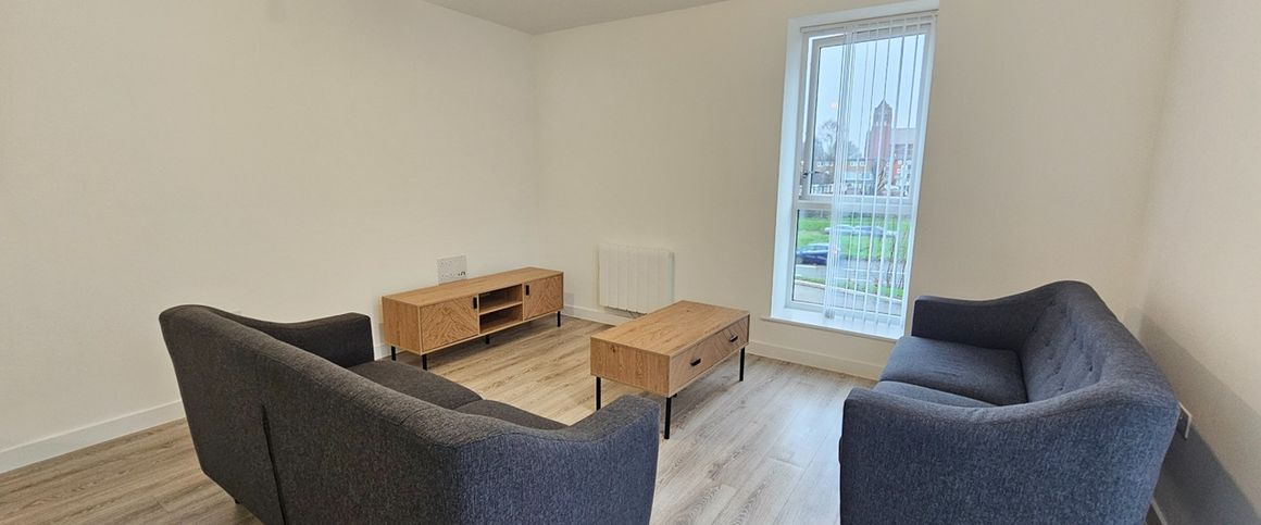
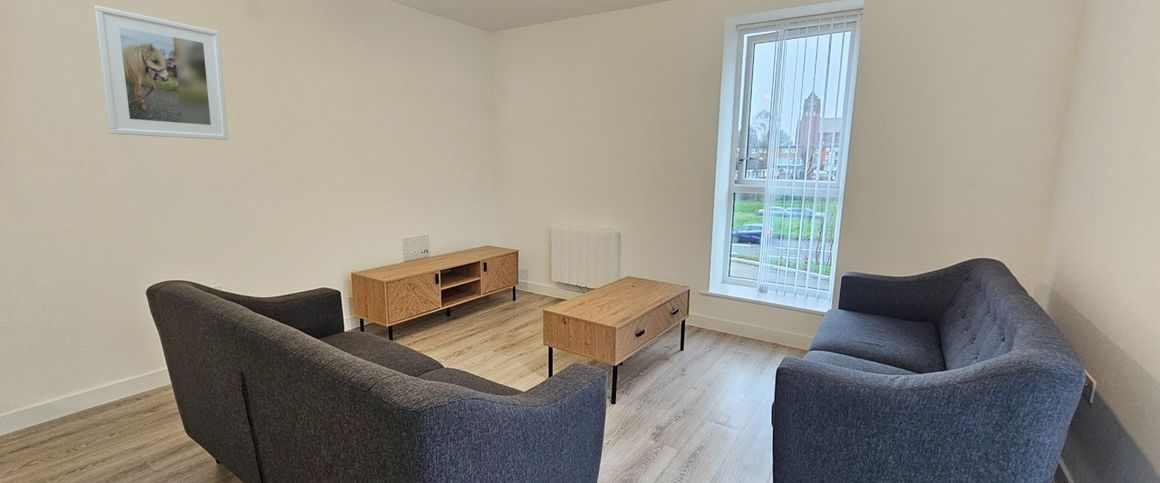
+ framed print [93,5,229,141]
